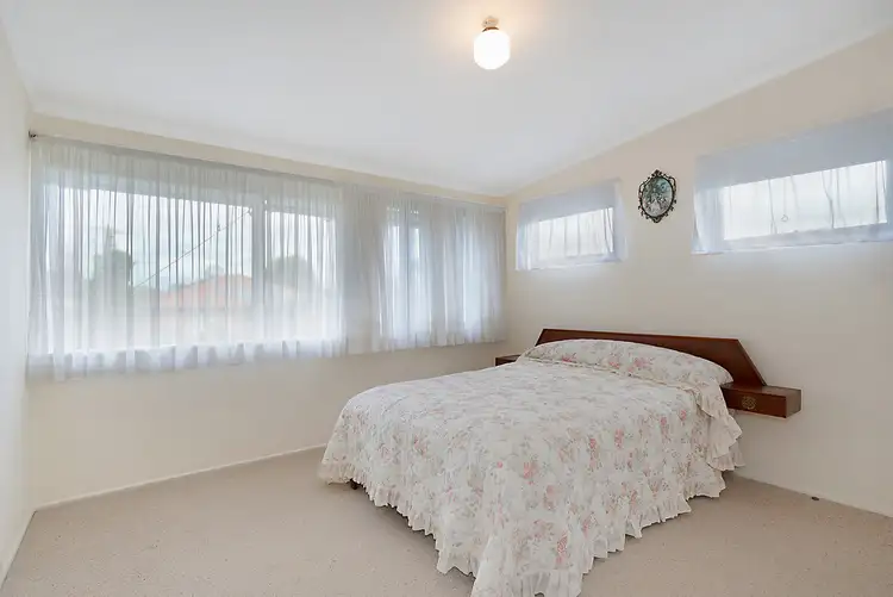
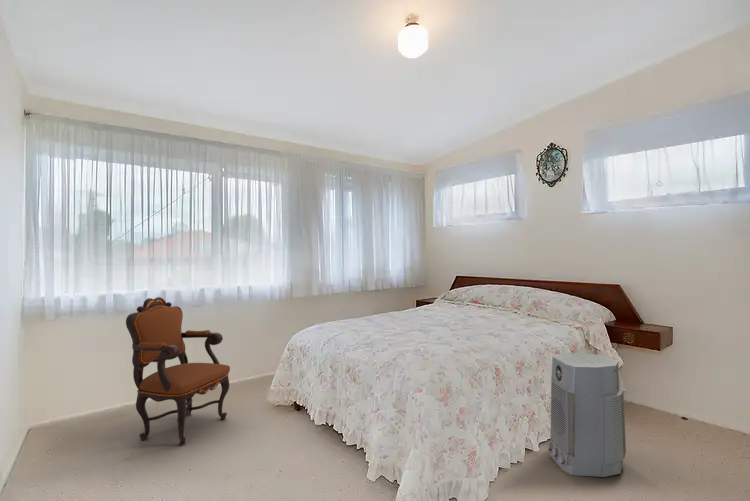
+ air purifier [546,352,627,478]
+ armchair [125,296,231,445]
